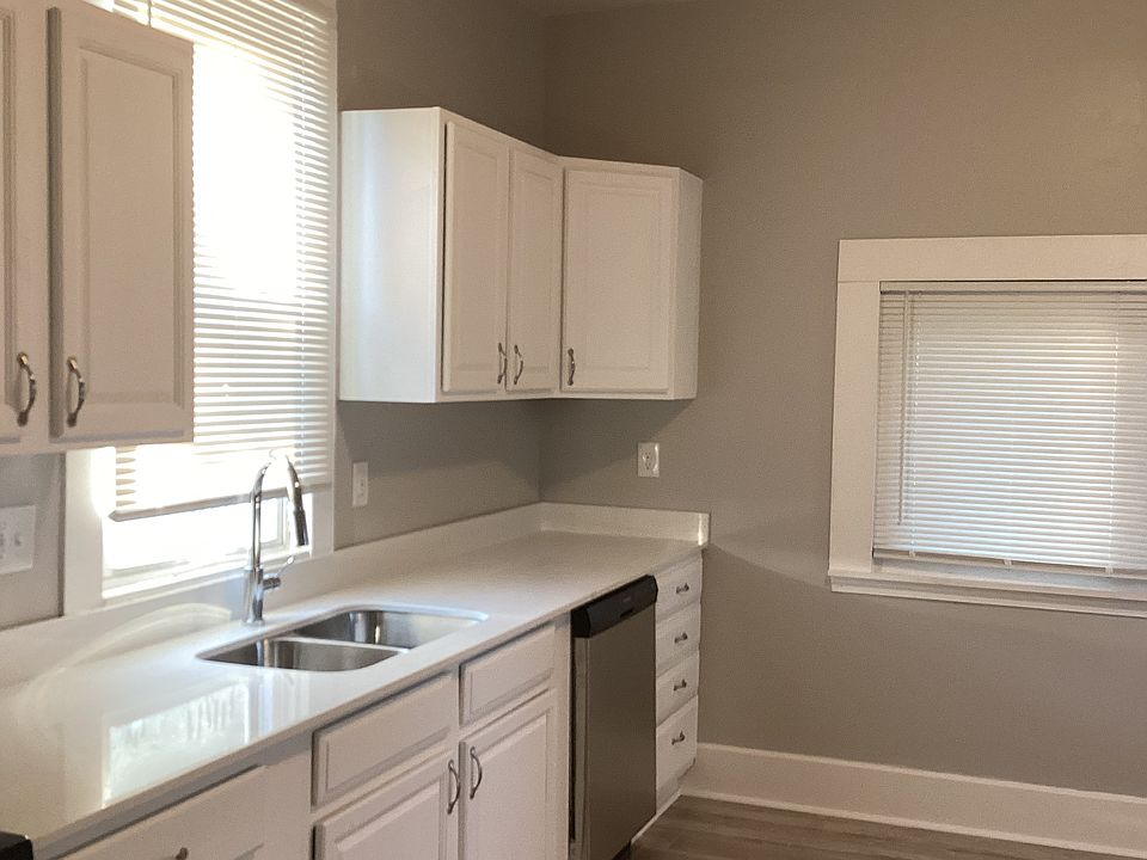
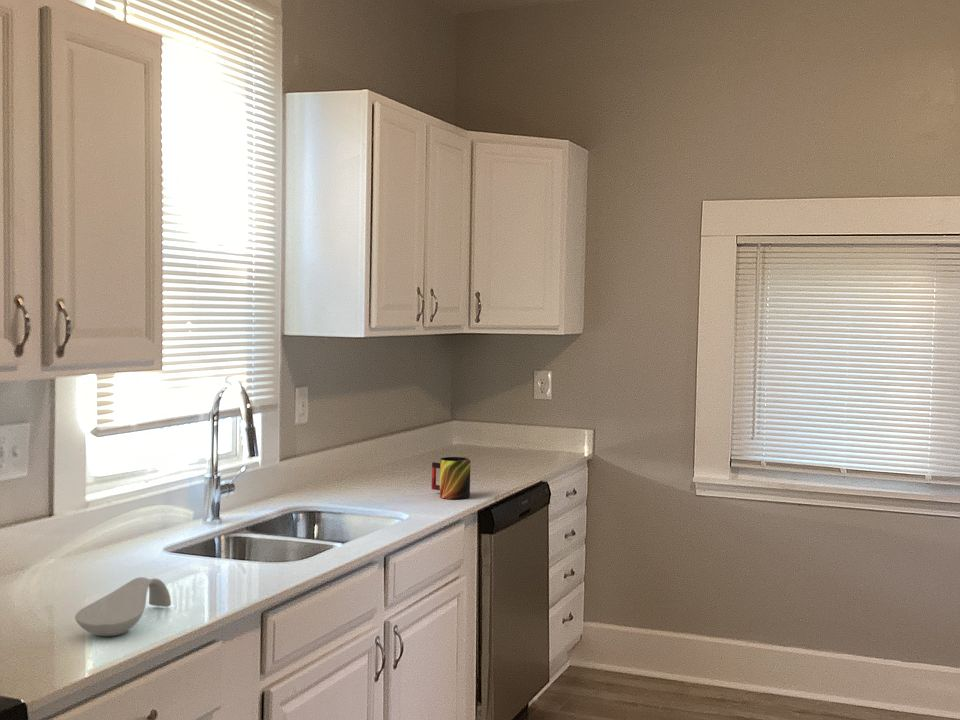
+ mug [431,456,471,500]
+ spoon rest [74,576,172,637]
